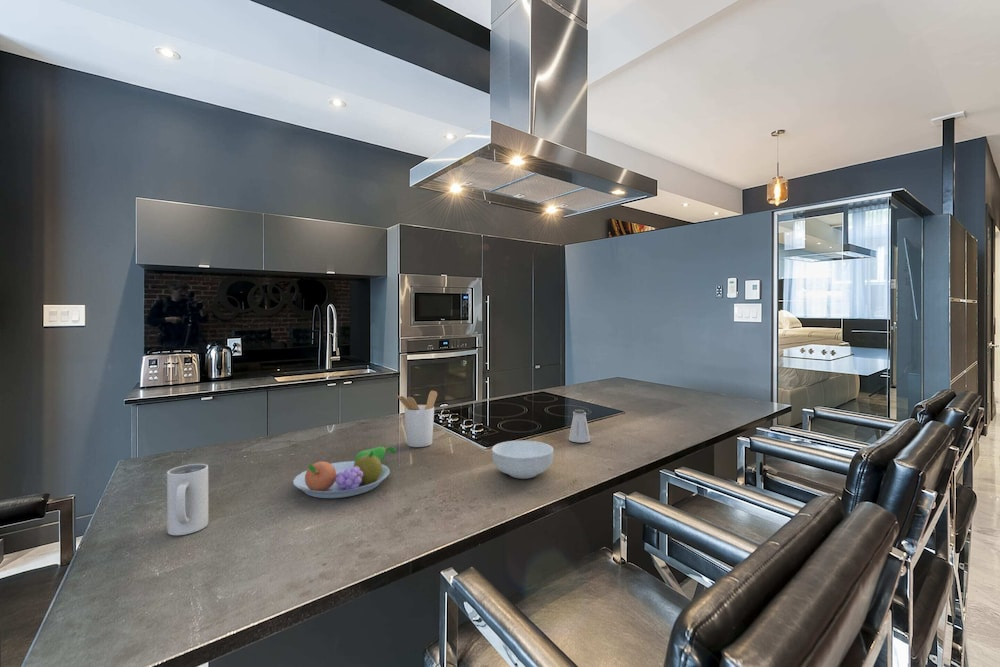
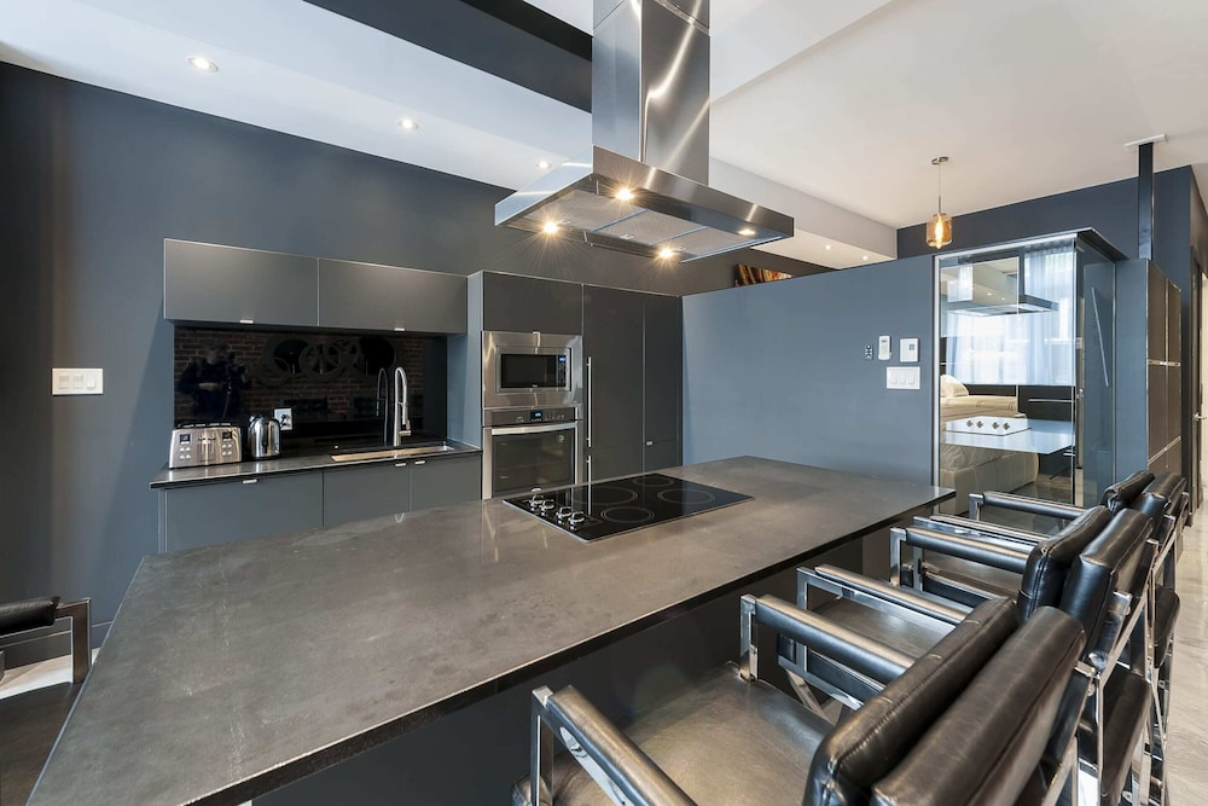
- fruit bowl [292,445,397,499]
- cereal bowl [491,440,555,480]
- utensil holder [396,390,438,448]
- saltshaker [568,408,591,444]
- mug [166,463,209,536]
